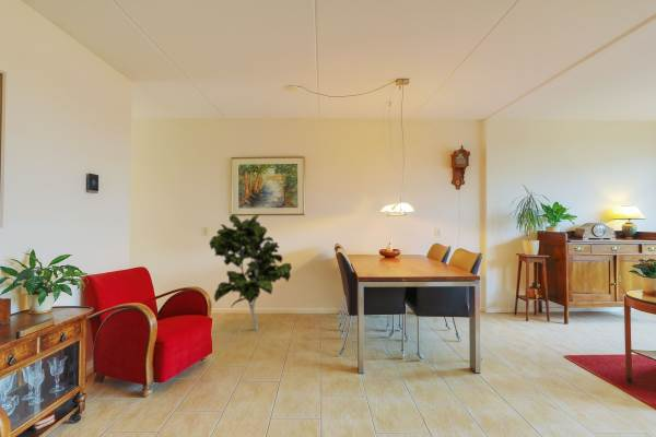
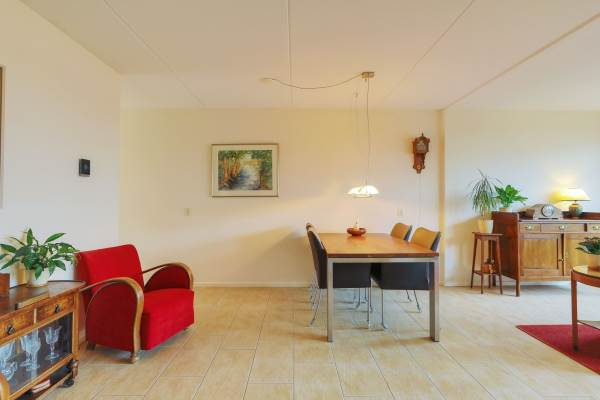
- indoor plant [208,213,293,331]
